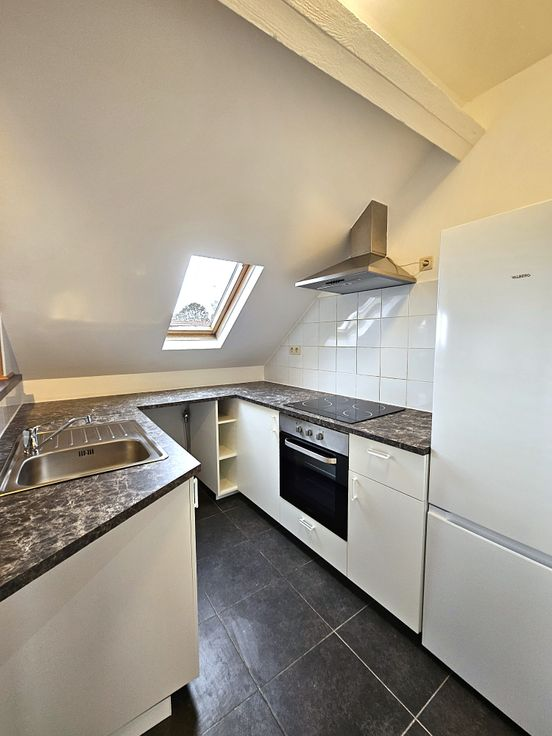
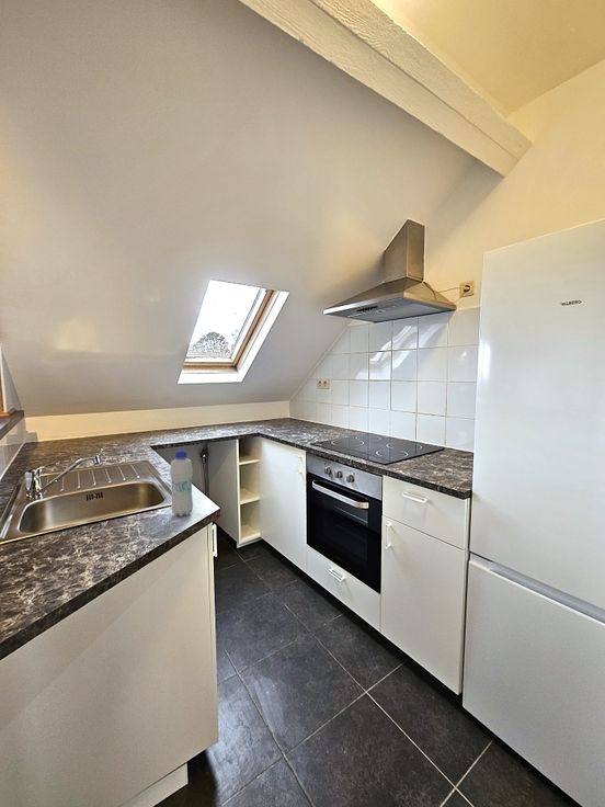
+ bottle [169,450,194,518]
